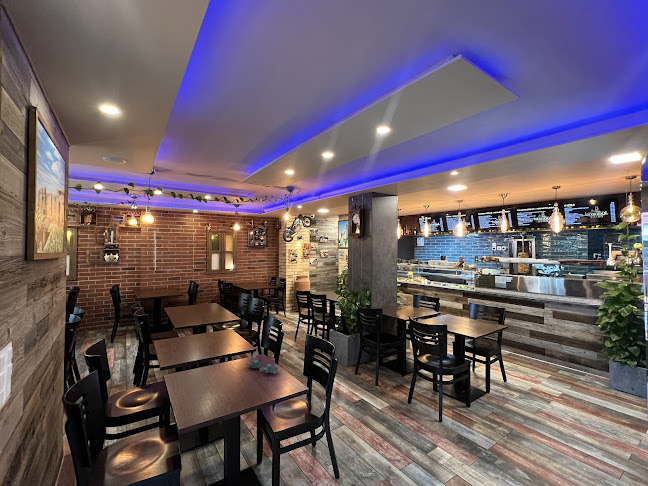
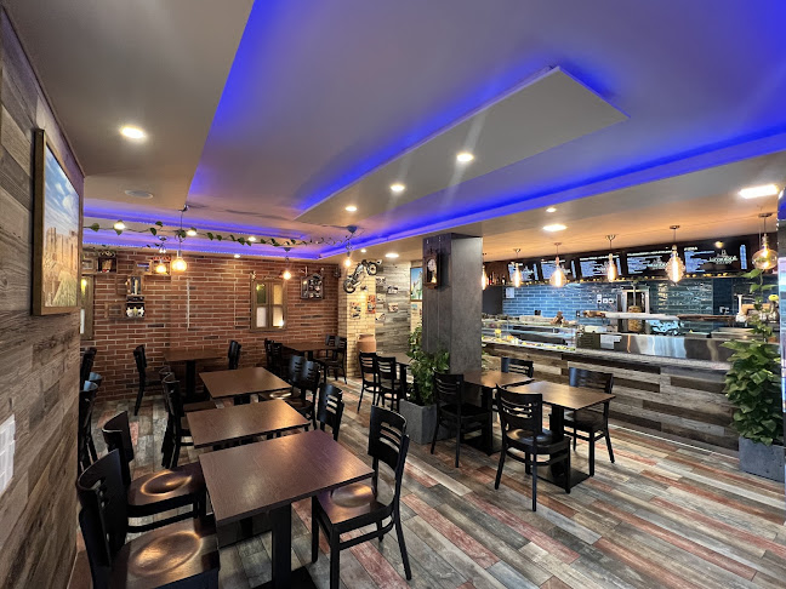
- succulent plant [246,351,280,374]
